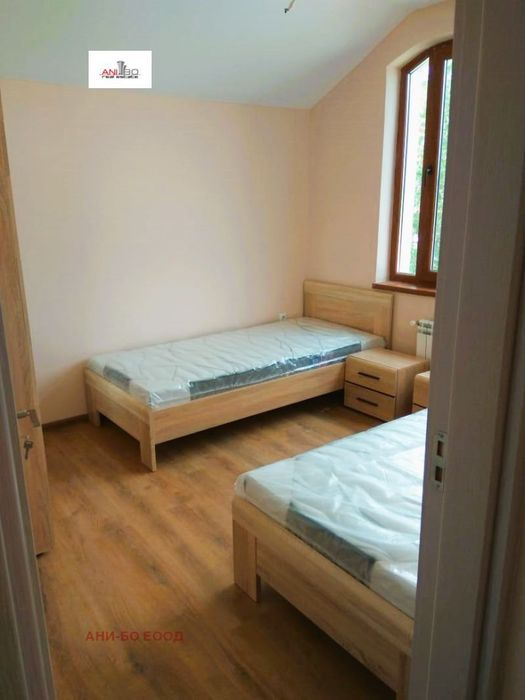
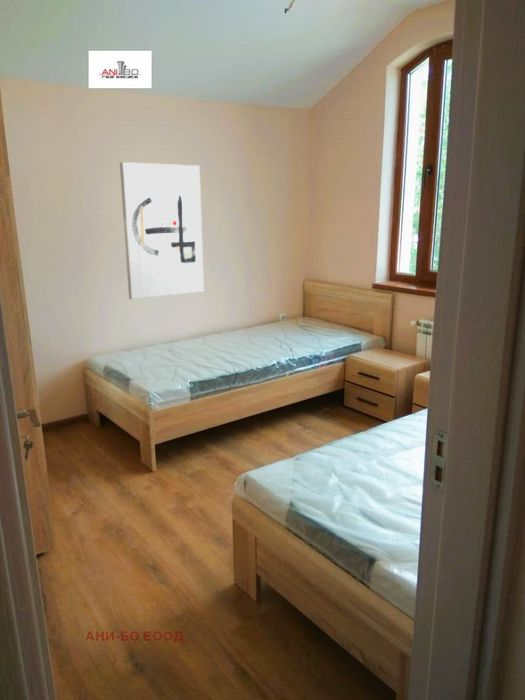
+ wall art [119,161,205,300]
